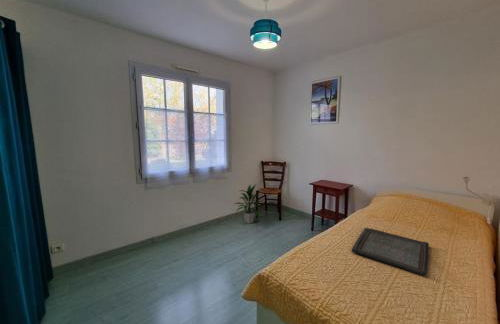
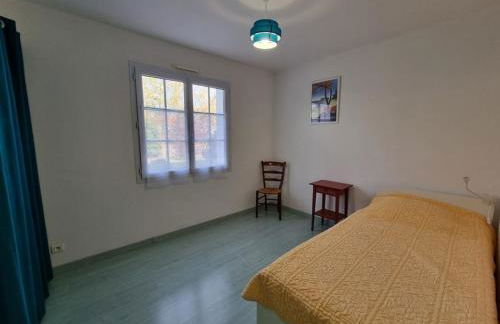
- serving tray [350,227,430,276]
- indoor plant [234,183,263,224]
